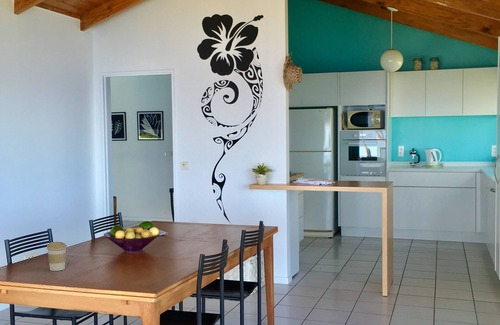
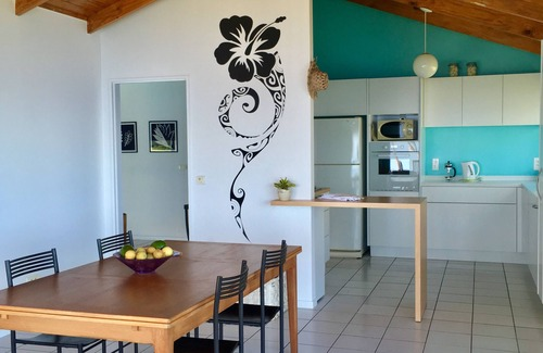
- coffee cup [46,241,68,272]
